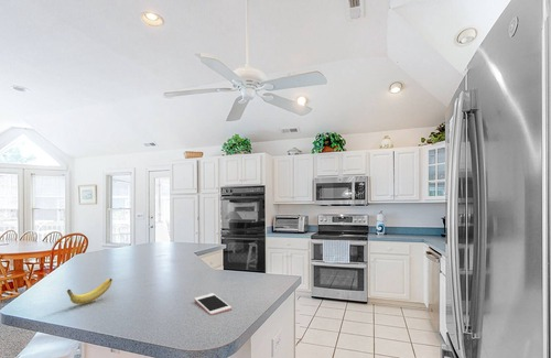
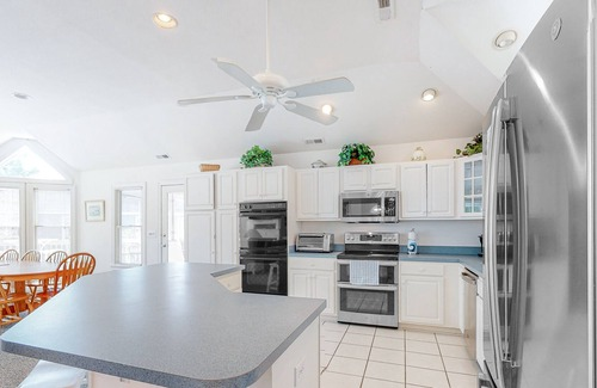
- banana [66,278,114,305]
- cell phone [193,292,233,316]
